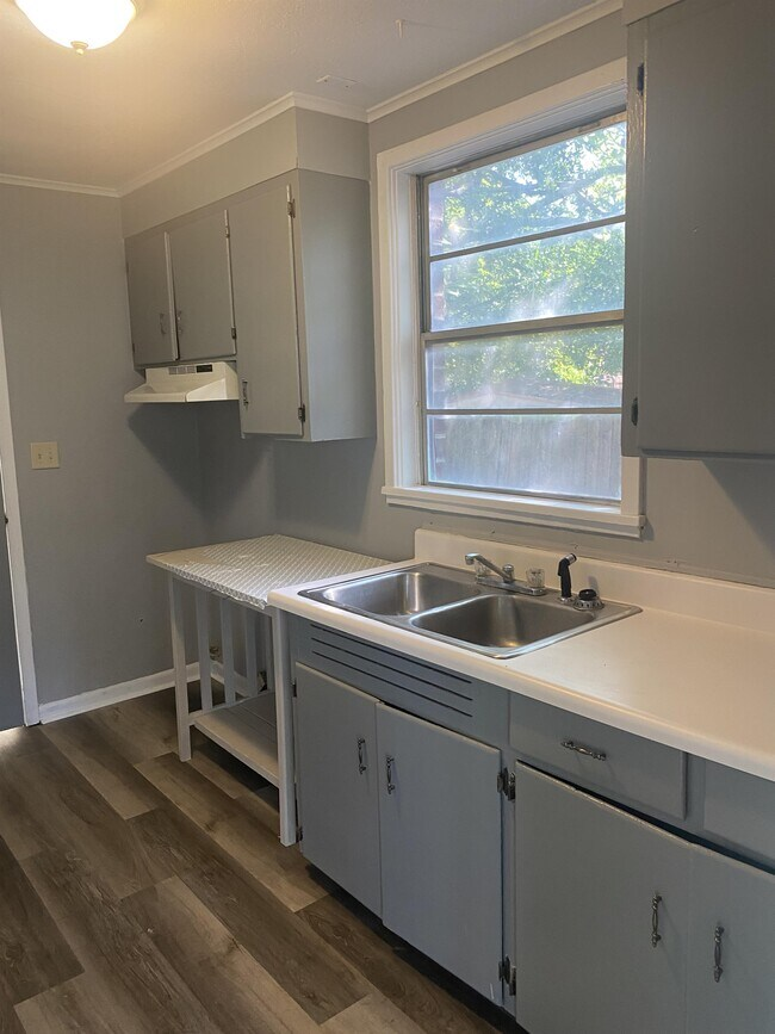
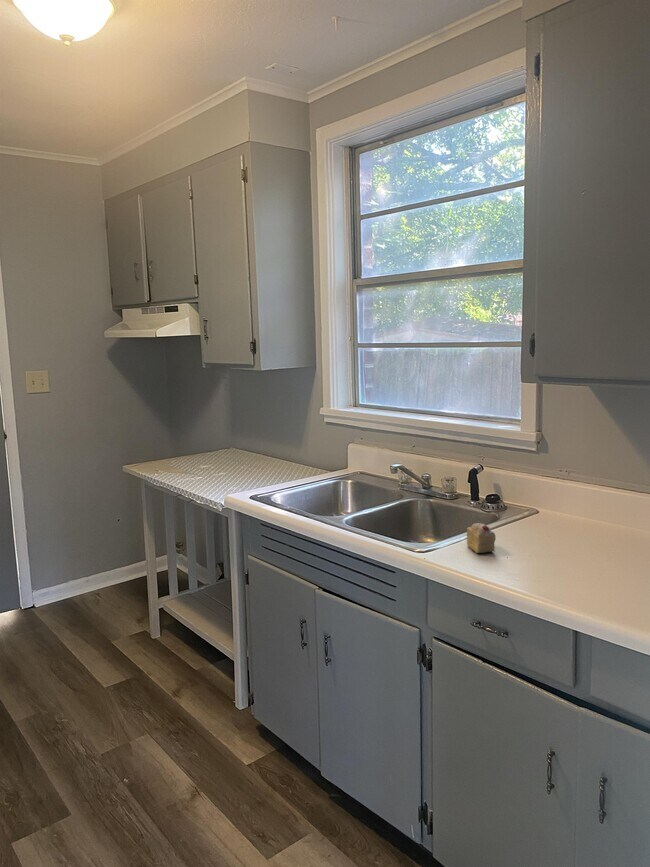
+ cake slice [466,522,497,554]
